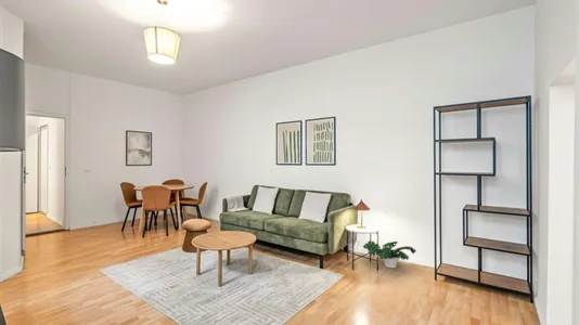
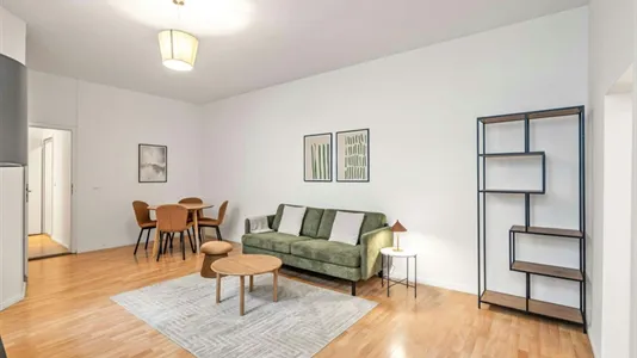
- potted plant [362,239,417,269]
